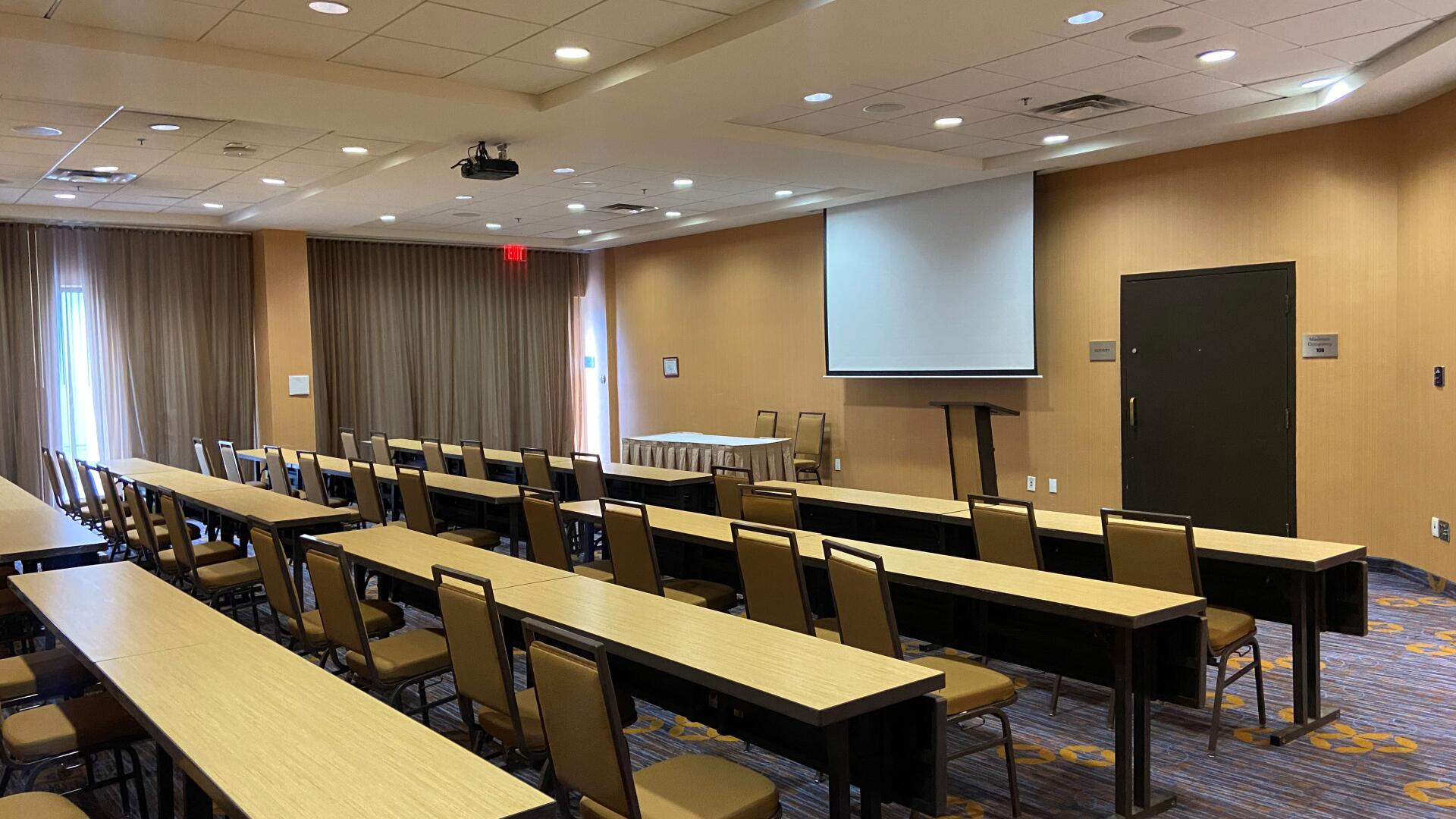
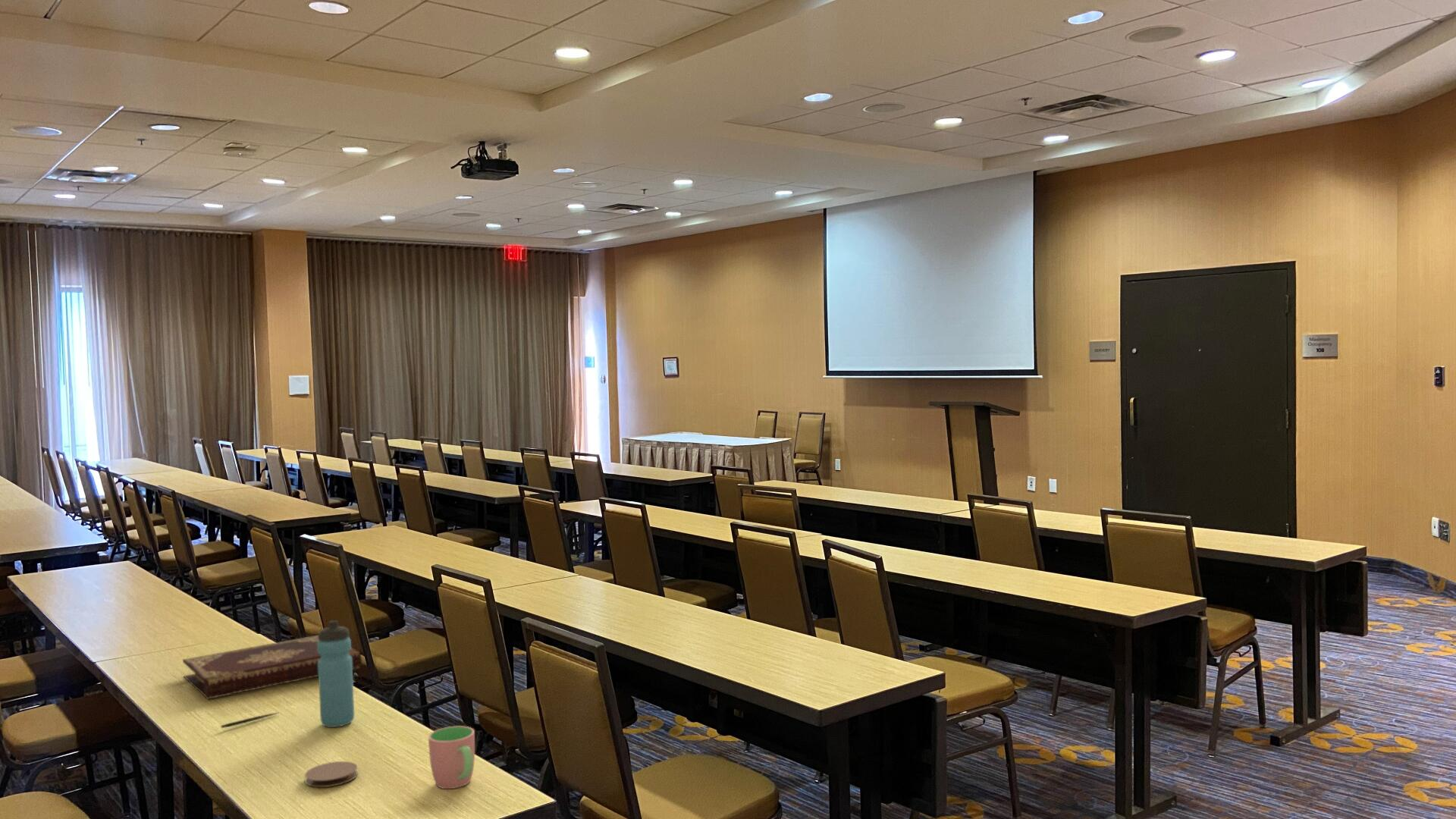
+ book [182,634,362,700]
+ coaster [304,761,359,788]
+ cup [428,726,475,789]
+ pen [221,712,279,729]
+ water bottle [317,620,355,728]
